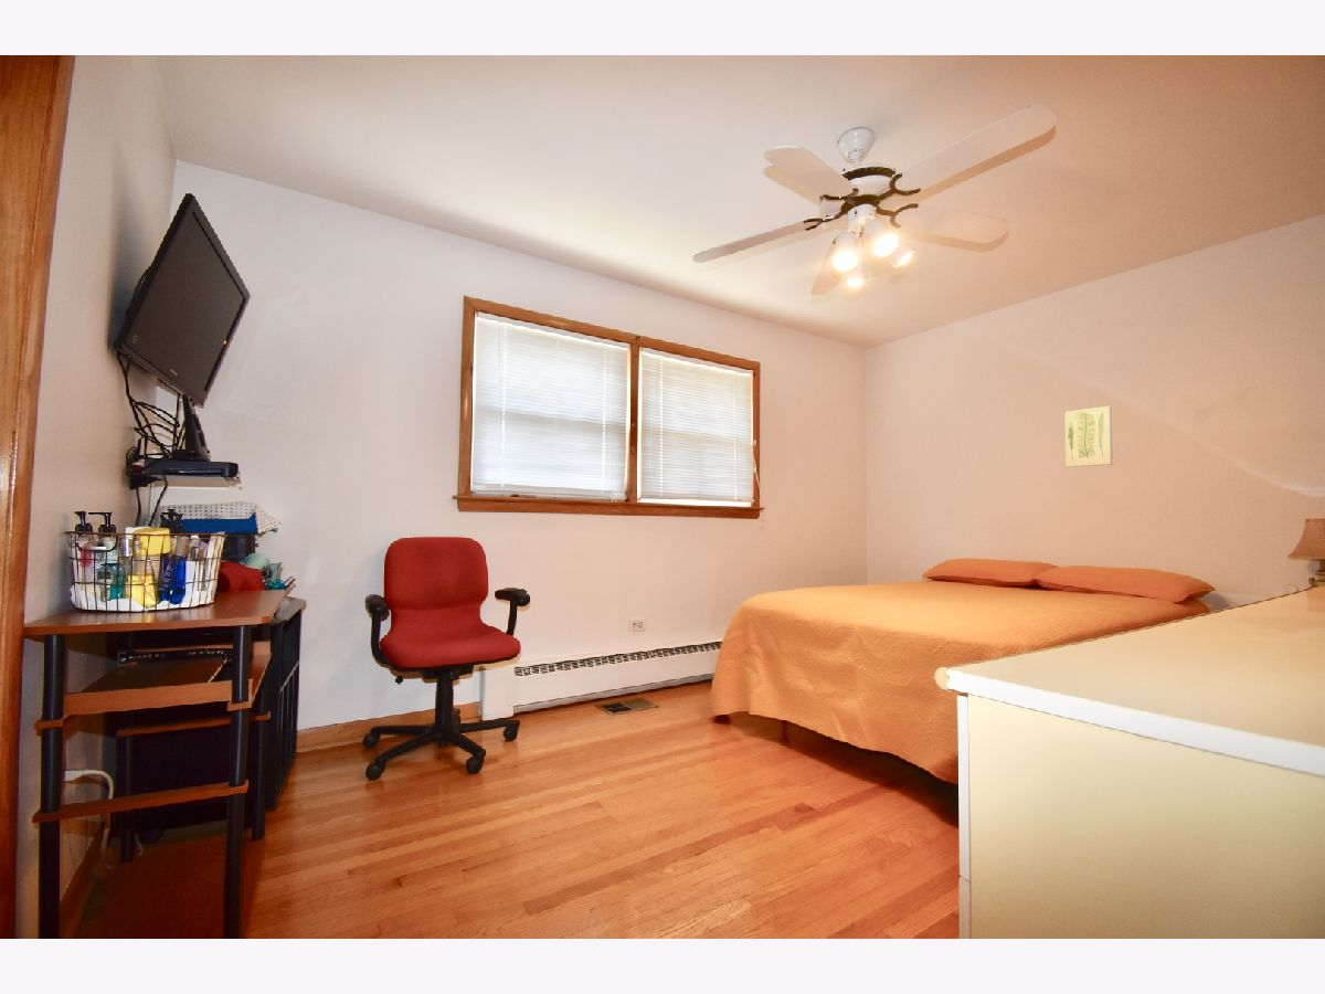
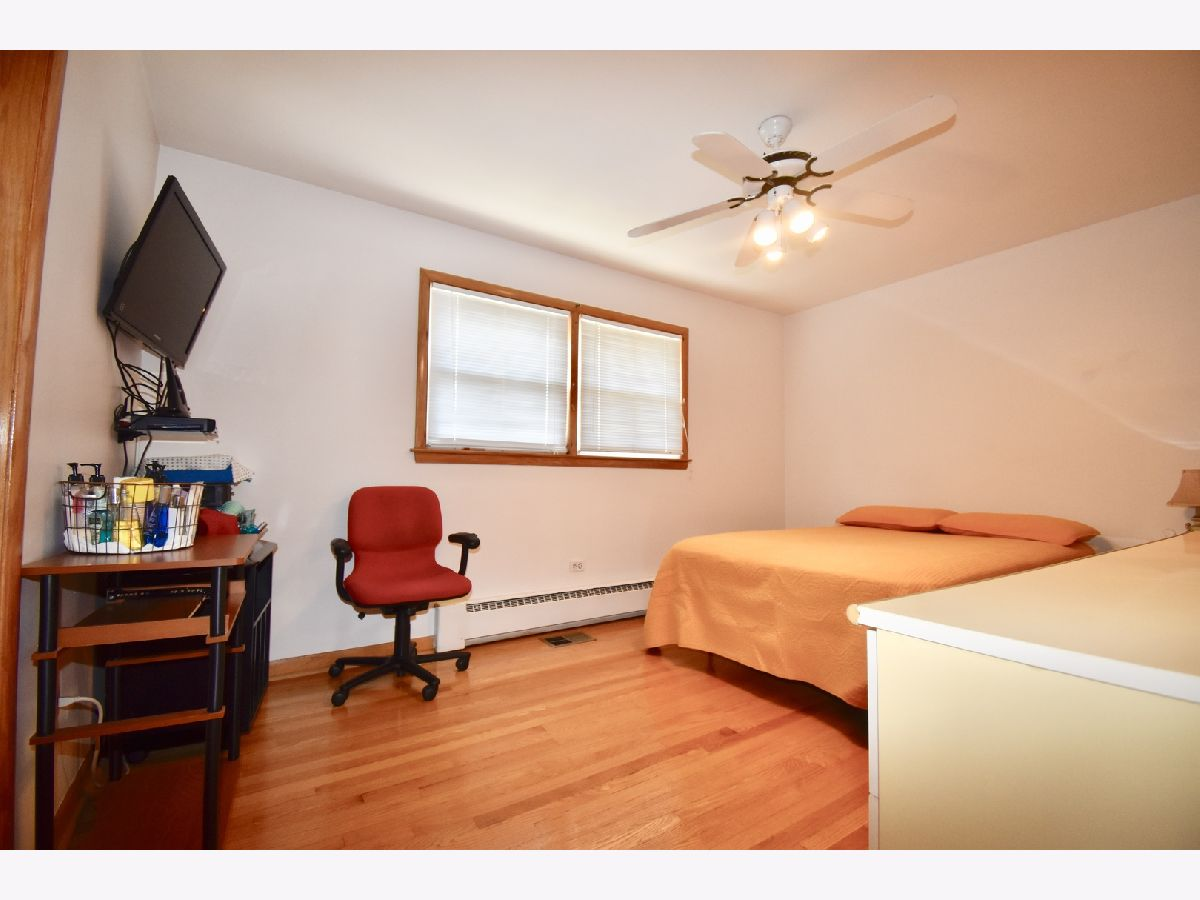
- wall art [1063,405,1114,468]
